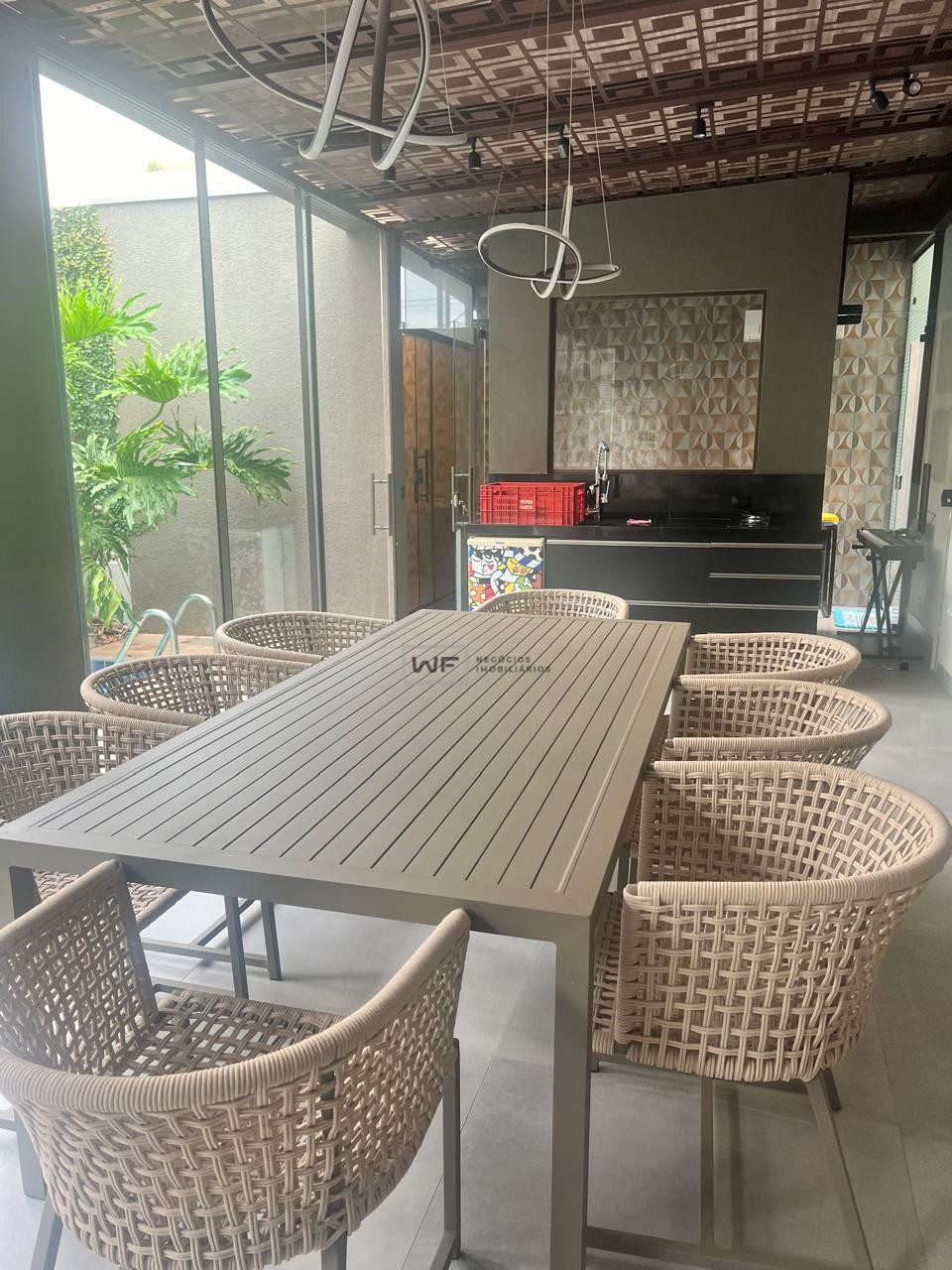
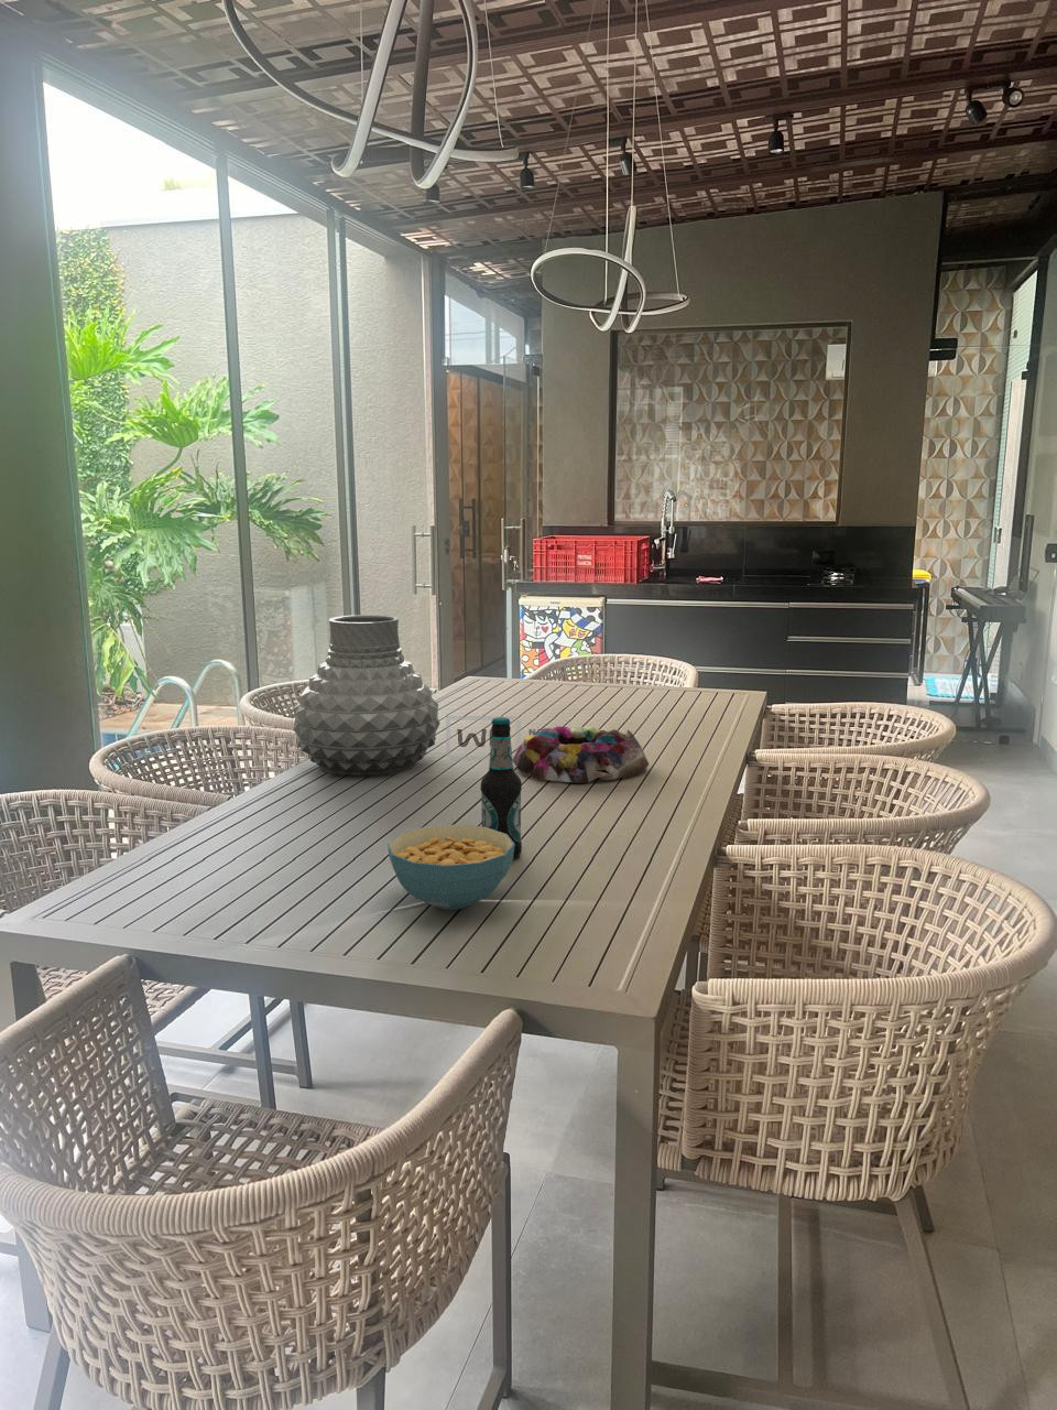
+ vase [292,614,441,776]
+ bottle [480,716,523,860]
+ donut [512,725,650,784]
+ cereal bowl [386,823,515,912]
